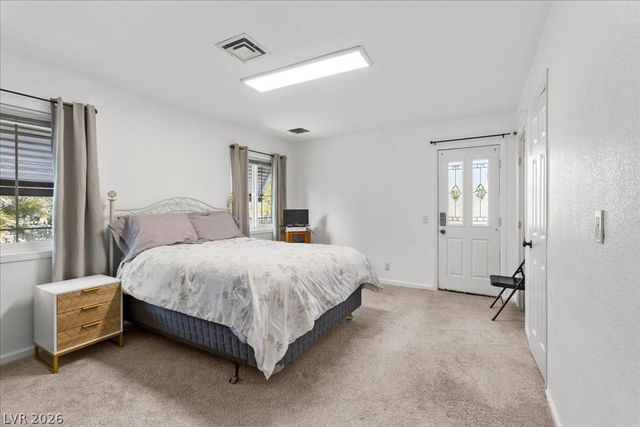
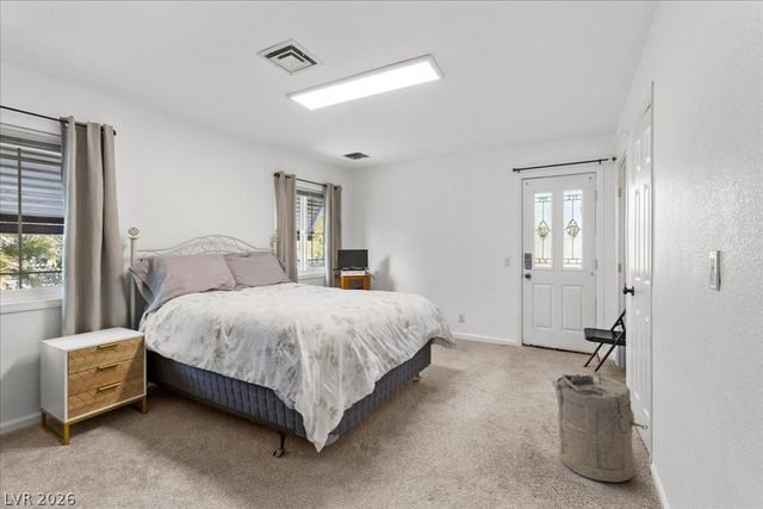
+ laundry hamper [551,371,649,483]
